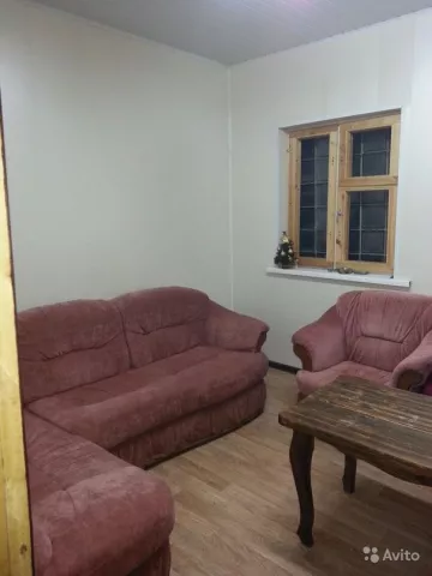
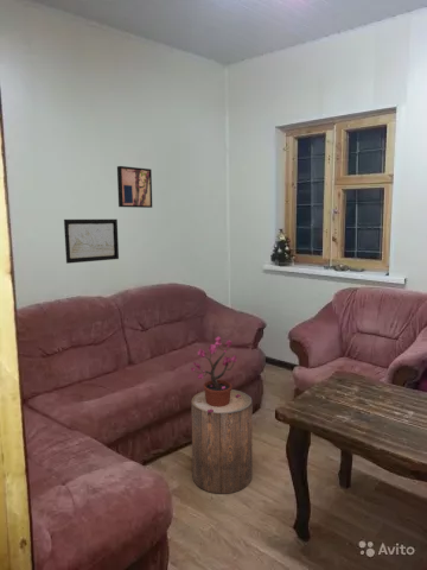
+ stool [190,388,254,495]
+ wall art [116,165,153,209]
+ wall art [63,218,120,265]
+ potted plant [190,335,241,413]
